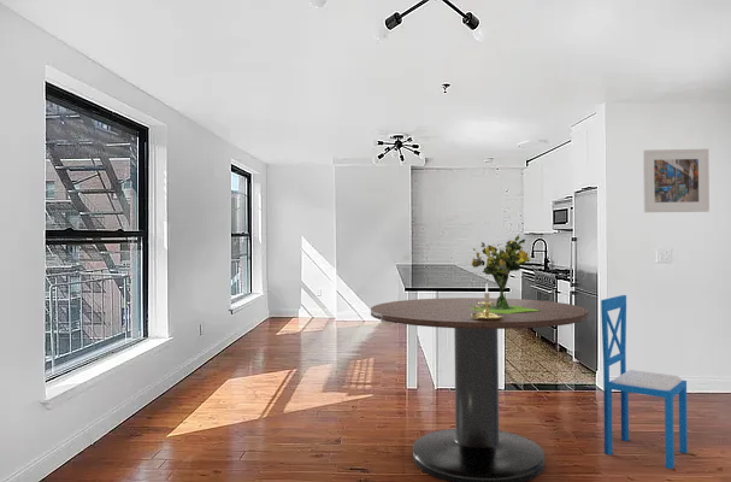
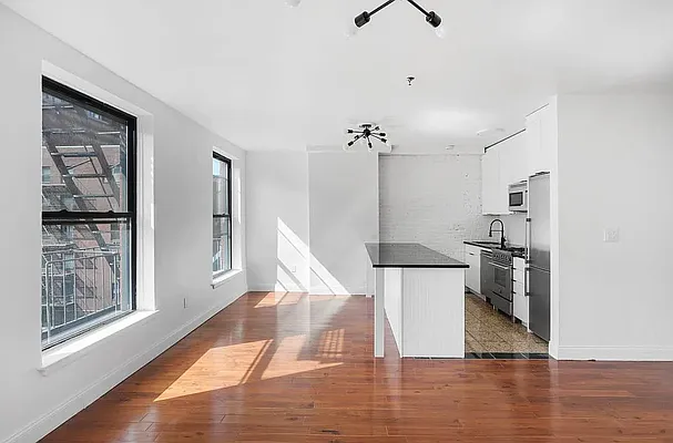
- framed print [642,148,711,213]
- candle holder [471,283,503,321]
- dining table [370,296,590,482]
- dining chair [600,294,689,470]
- bouquet [466,234,538,313]
